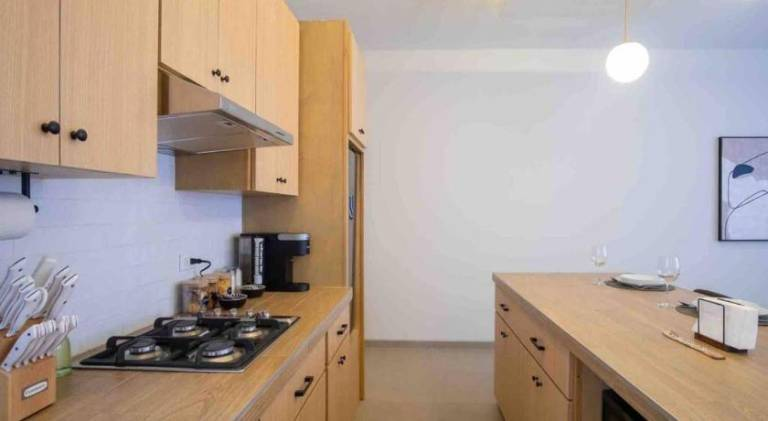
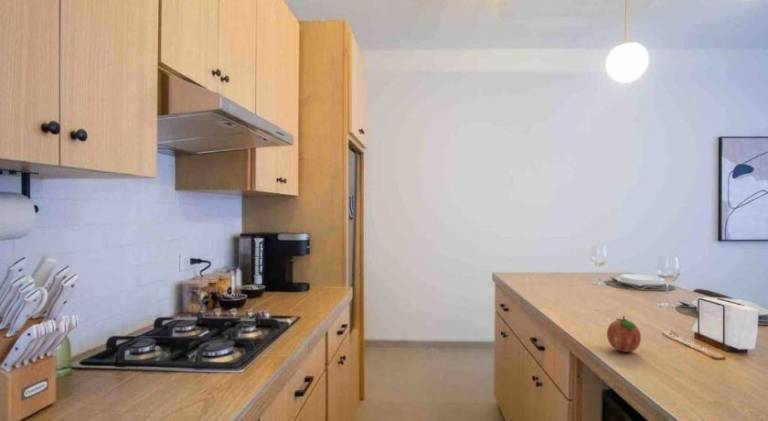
+ fruit [606,315,642,353]
